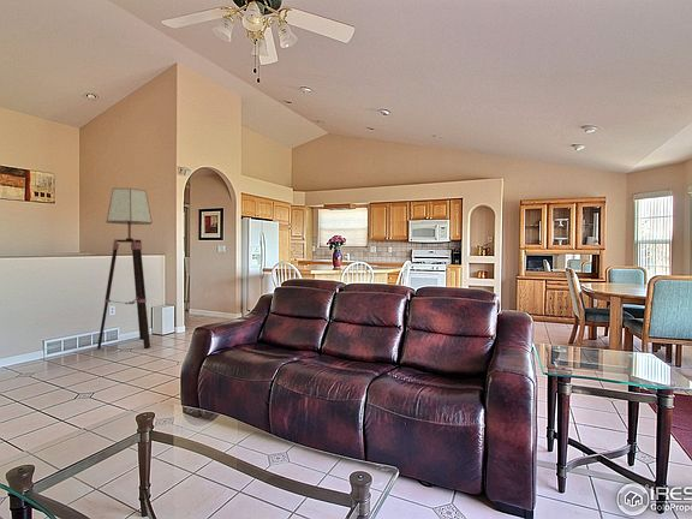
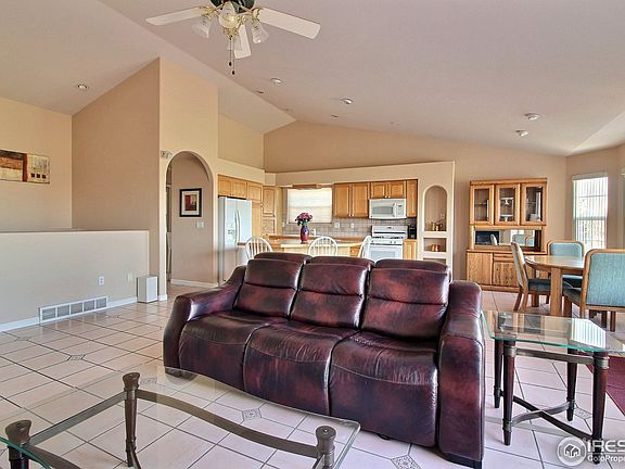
- floor lamp [96,187,154,350]
